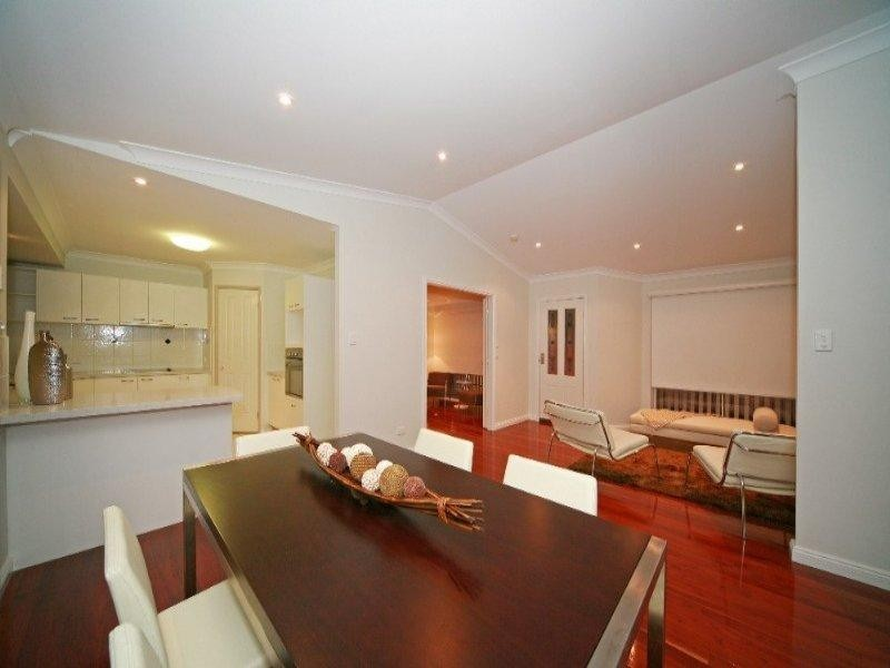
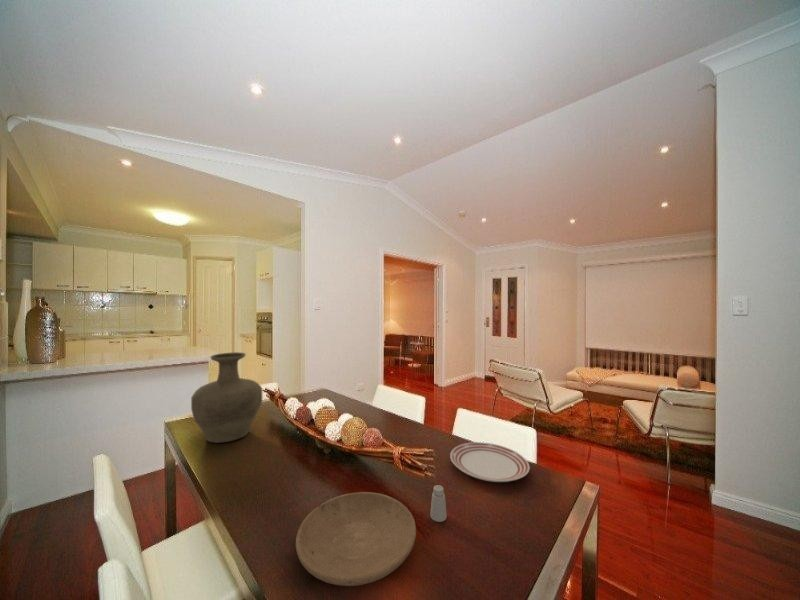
+ dinner plate [449,441,531,483]
+ vase [190,351,263,444]
+ plate [295,491,417,587]
+ saltshaker [429,484,448,523]
